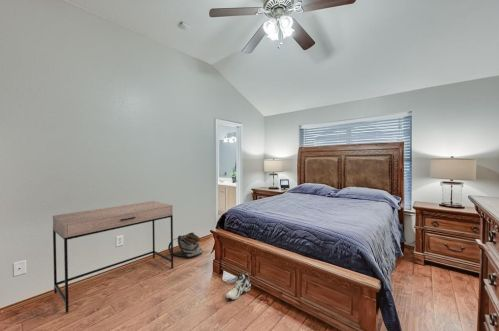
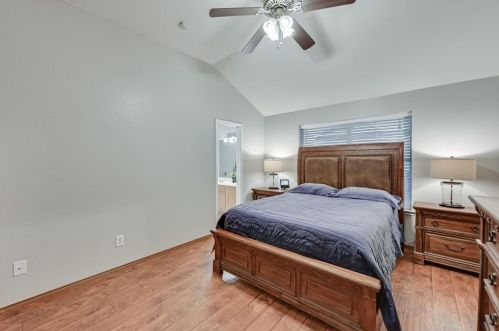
- sneaker [225,272,252,301]
- backpack [167,232,204,258]
- desk [52,200,174,314]
